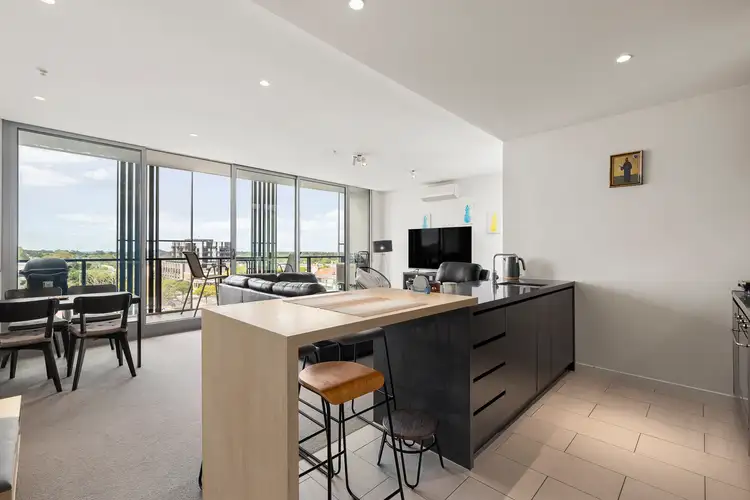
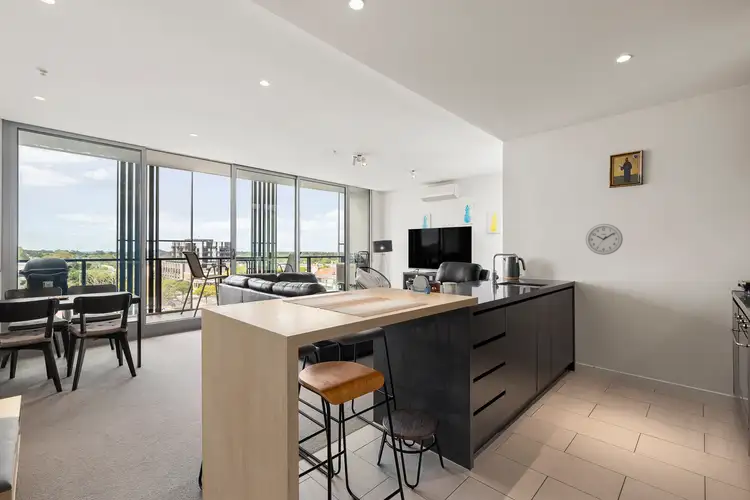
+ wall clock [585,223,624,256]
